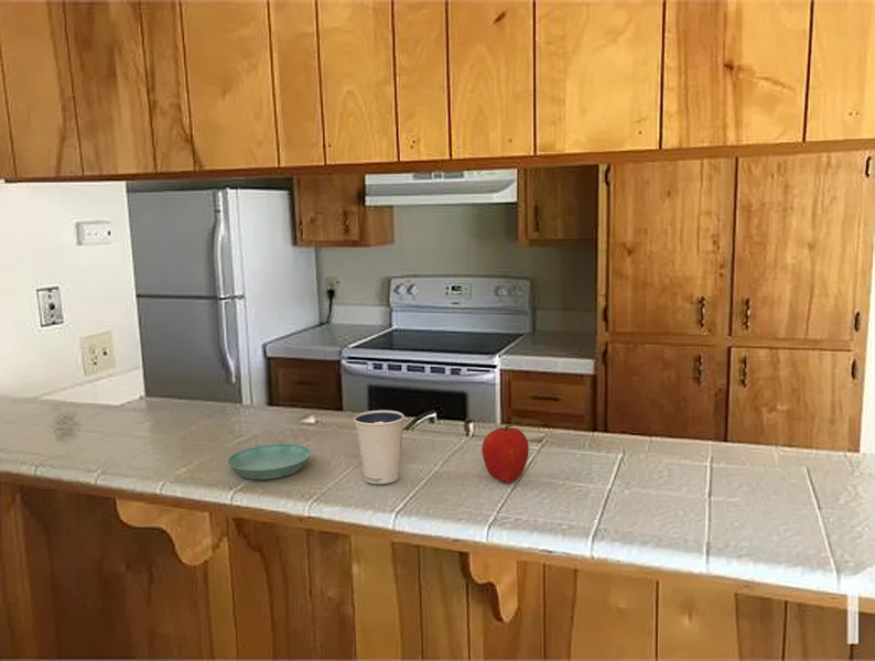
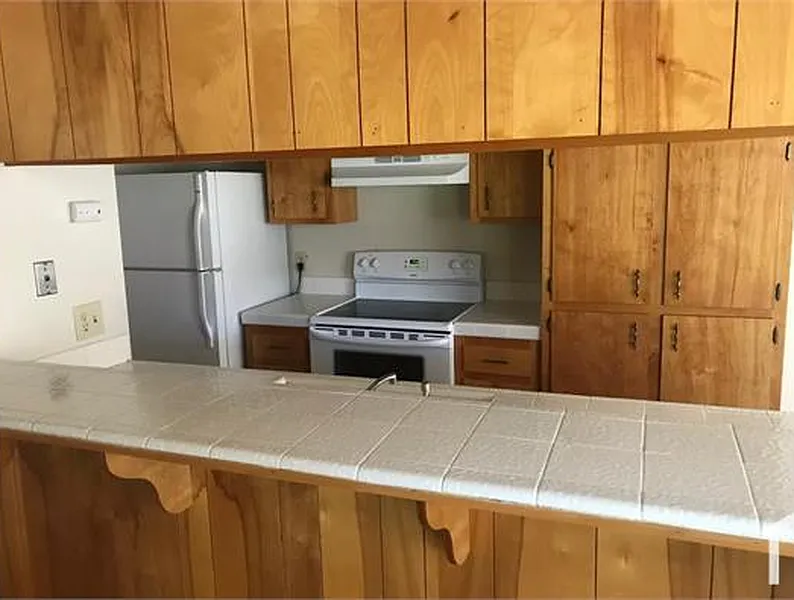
- fruit [480,422,530,484]
- saucer [226,443,312,480]
- dixie cup [353,409,406,485]
